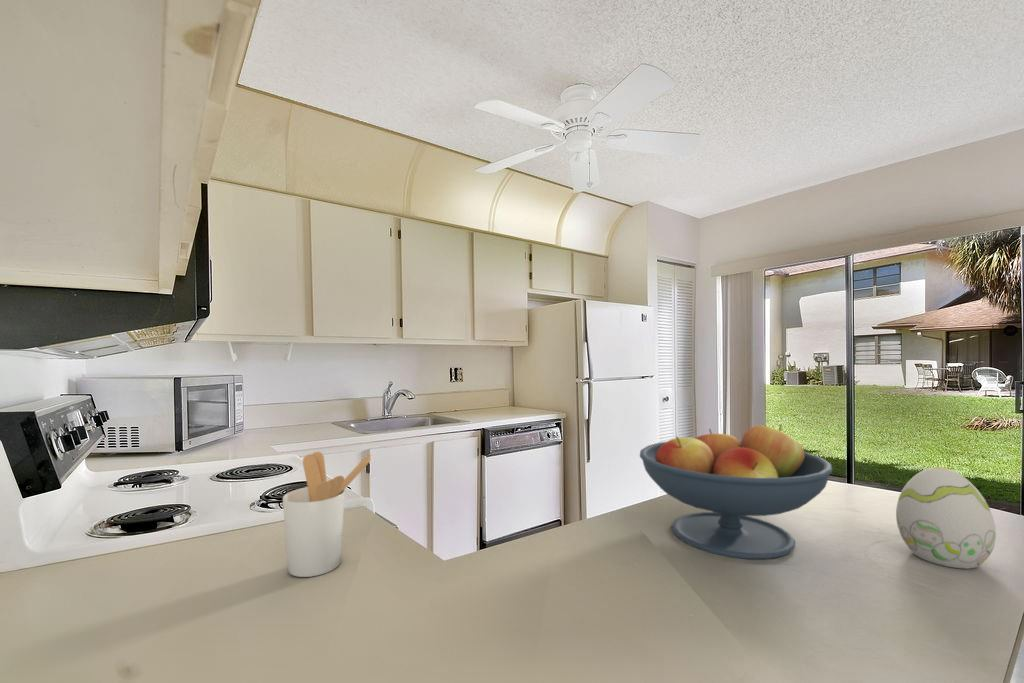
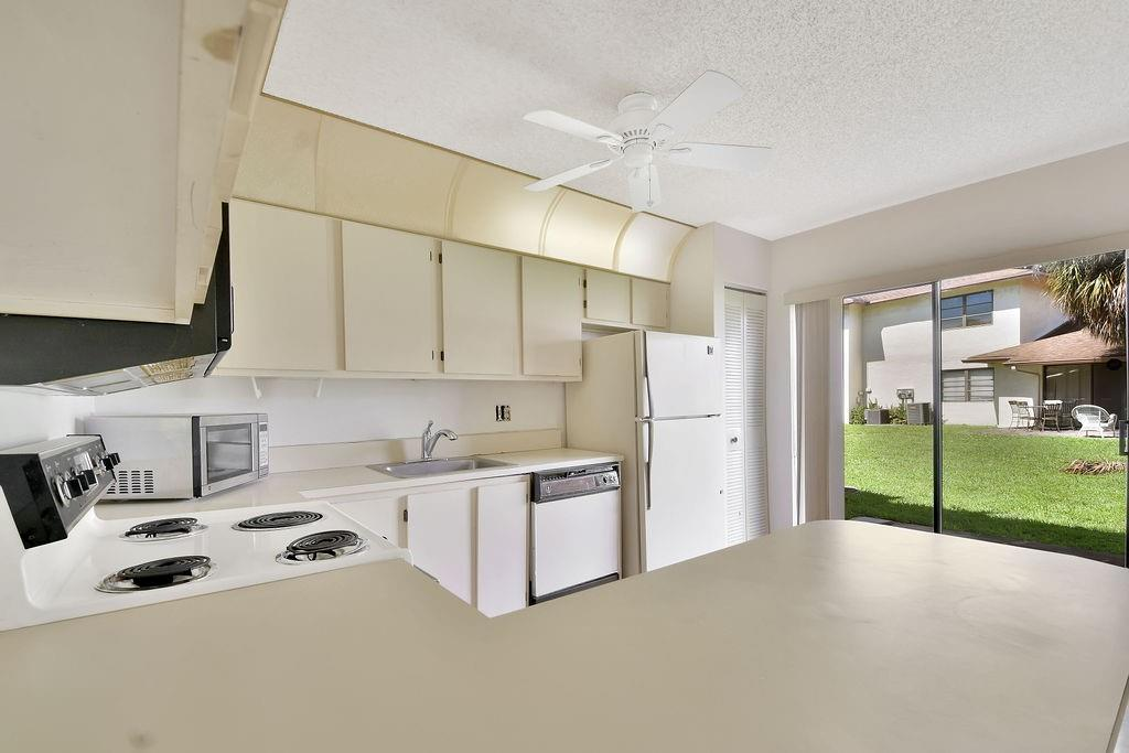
- fruit bowl [639,423,833,560]
- utensil holder [282,451,372,578]
- decorative egg [895,466,997,570]
